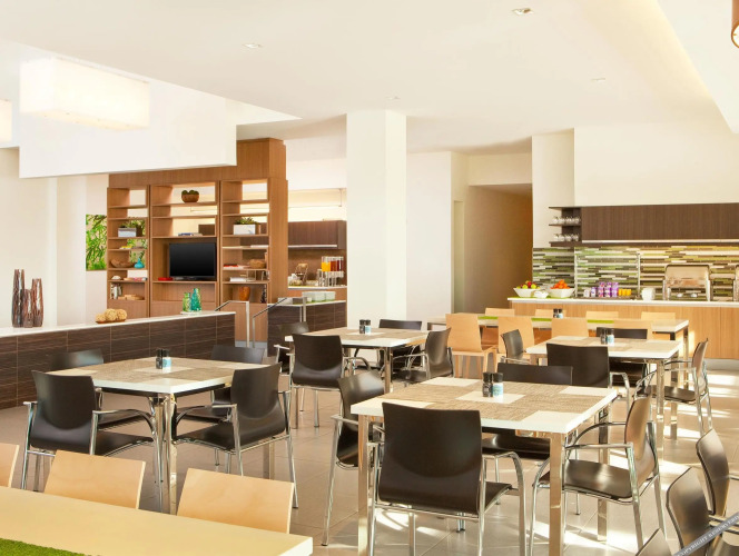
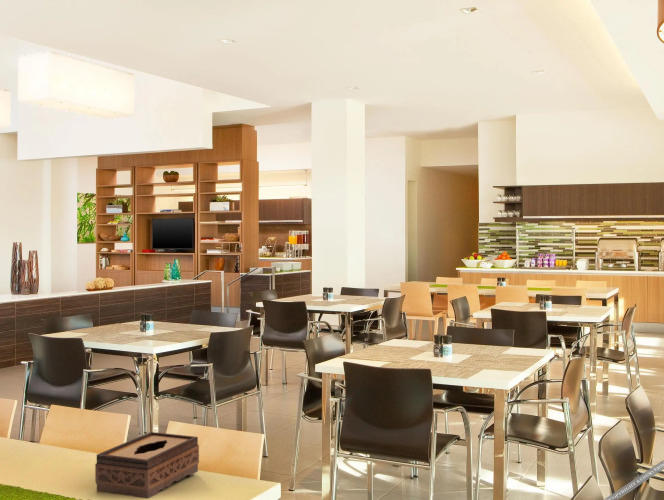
+ tissue box [94,431,200,500]
